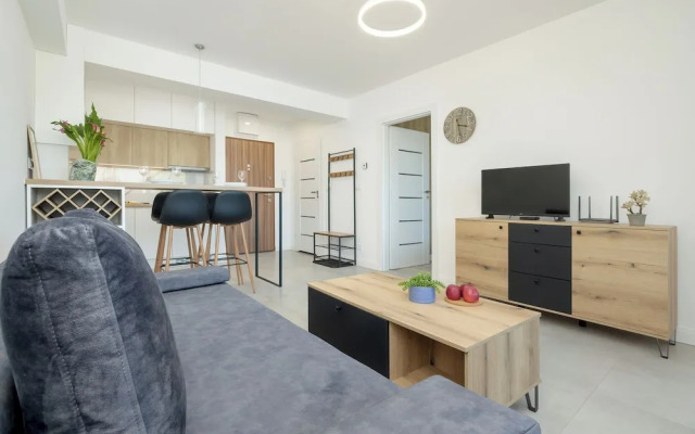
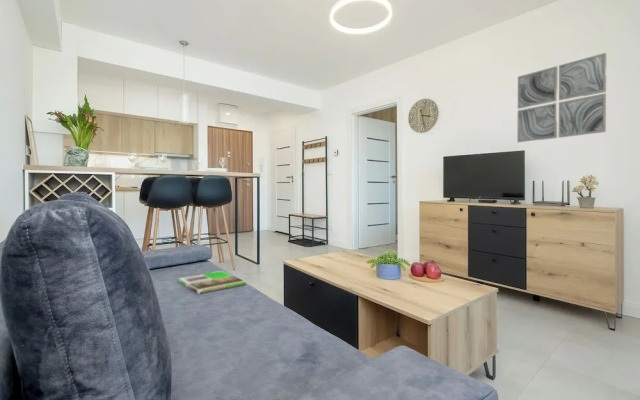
+ magazine [177,270,248,295]
+ wall art [516,52,607,144]
